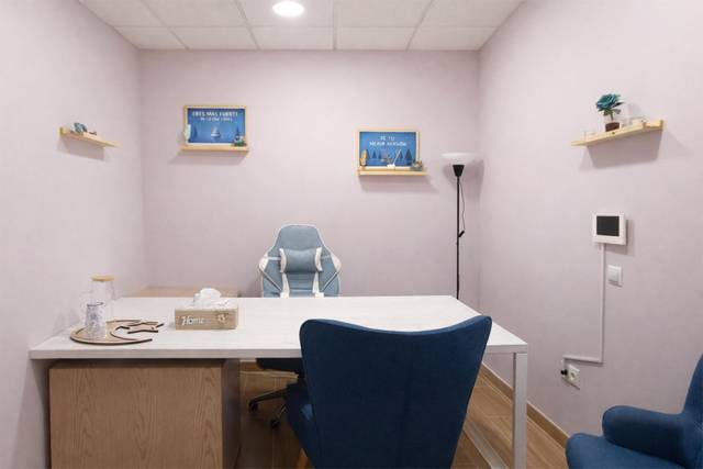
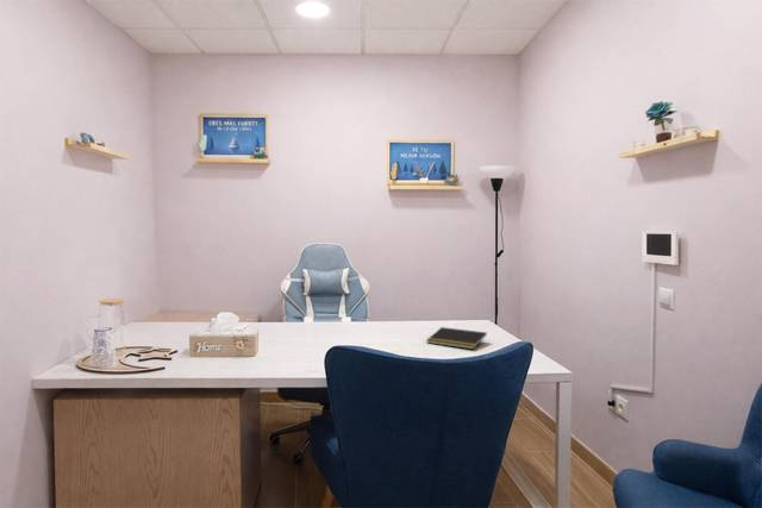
+ notepad [426,326,488,350]
